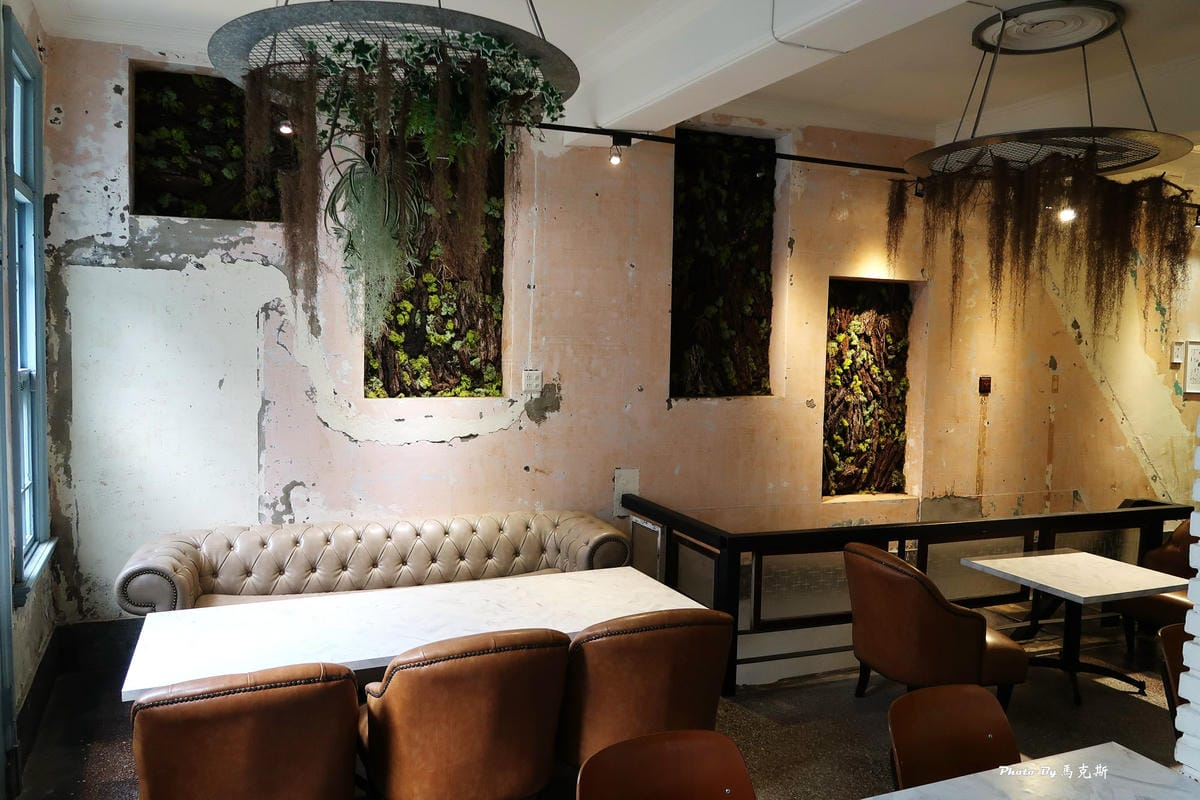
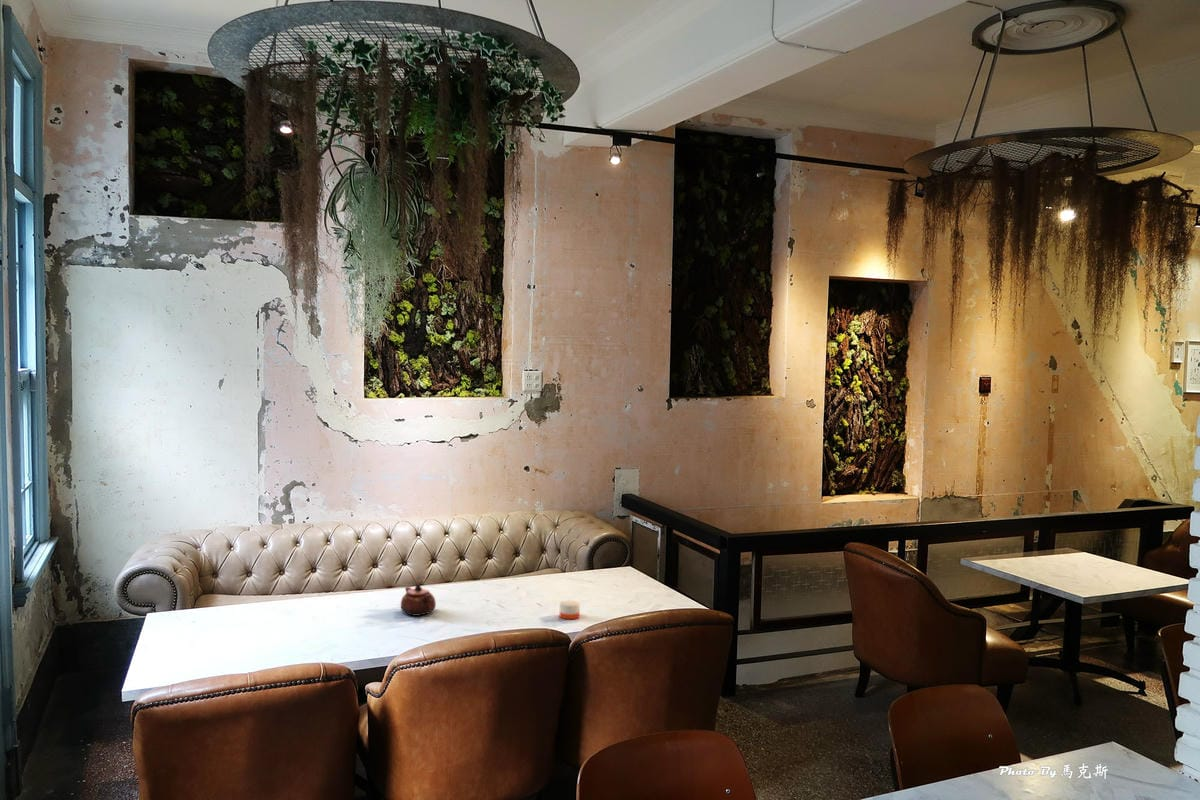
+ teapot [400,582,437,617]
+ candle [559,599,581,620]
